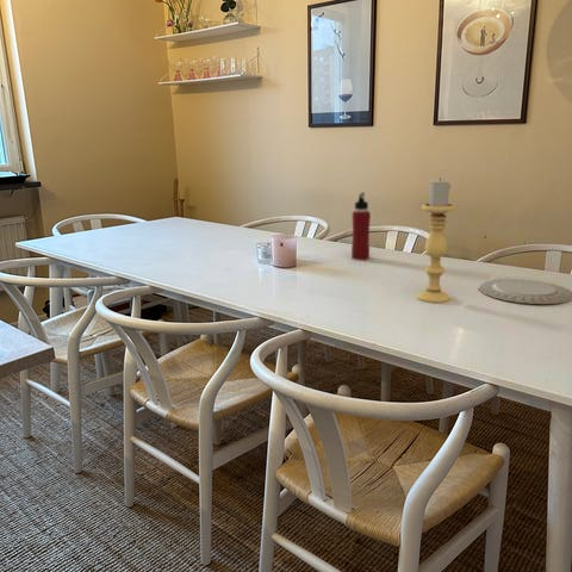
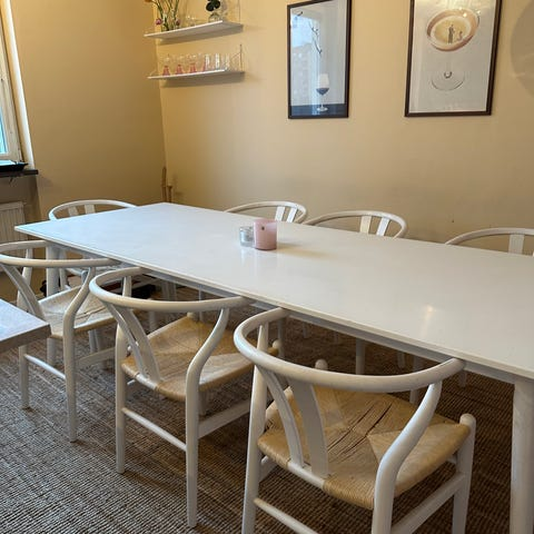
- chinaware [478,278,572,305]
- candle holder [416,176,456,304]
- water bottle [350,192,372,262]
